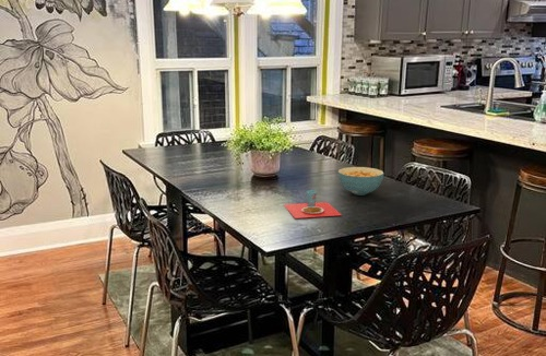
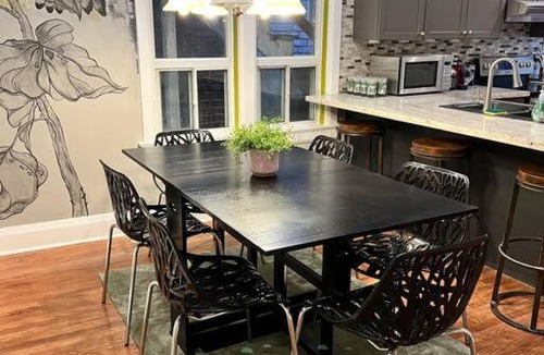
- placemat [283,189,342,219]
- cereal bowl [337,166,384,197]
